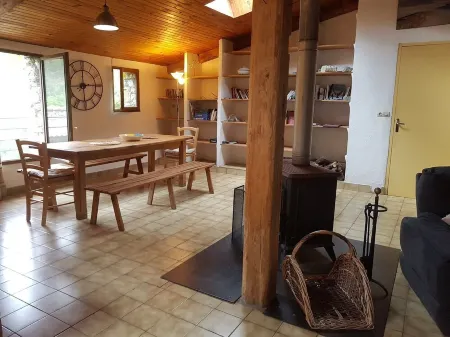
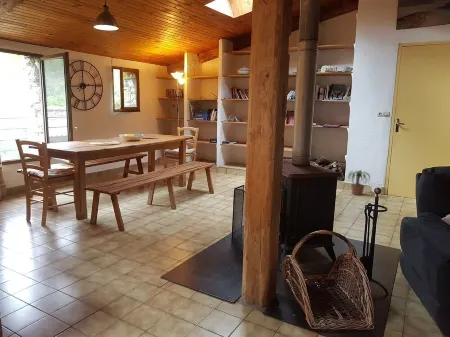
+ potted plant [347,169,372,196]
